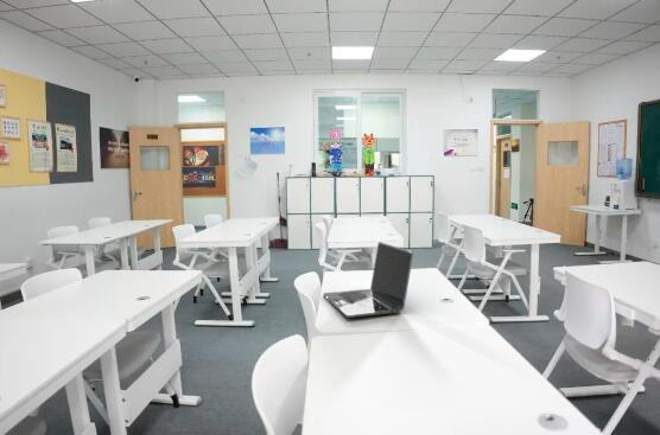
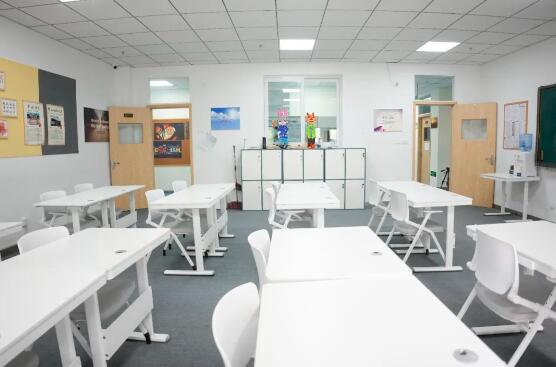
- laptop [322,241,414,319]
